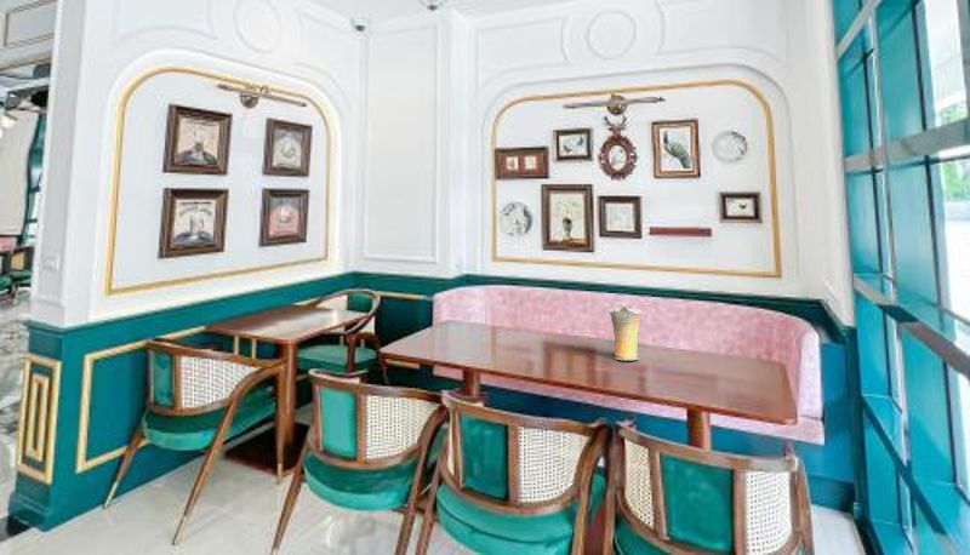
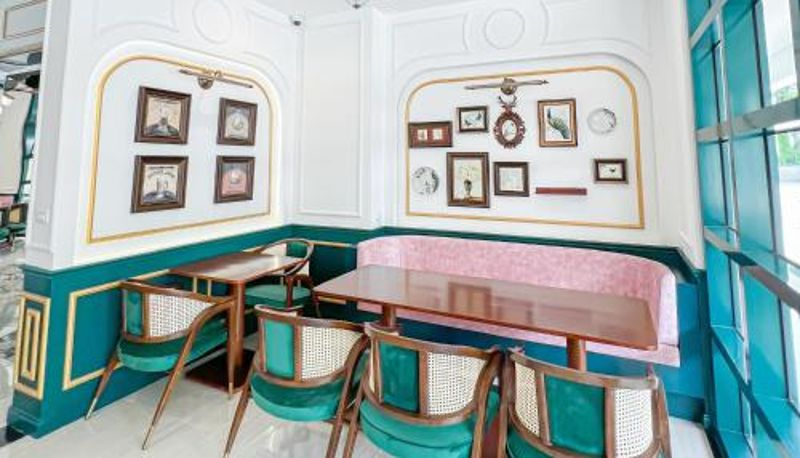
- vase [607,302,643,361]
